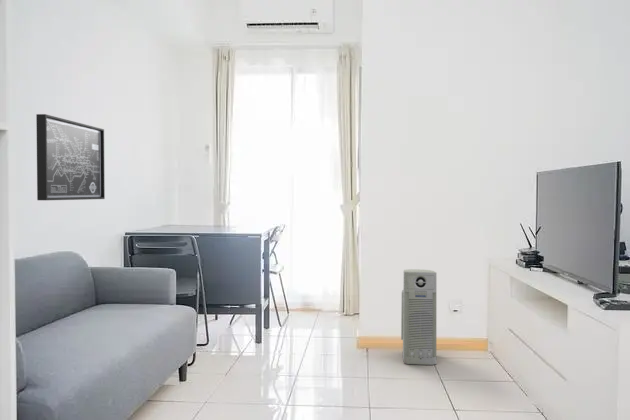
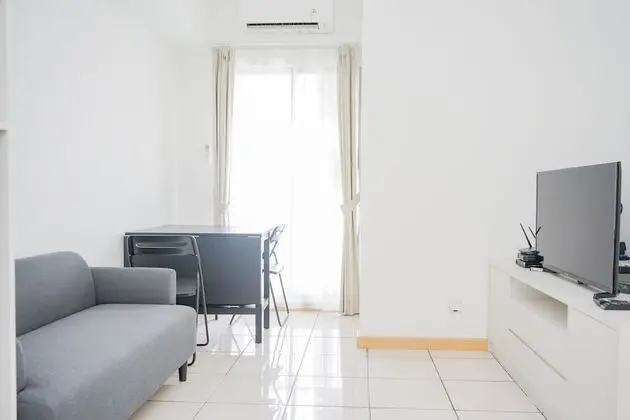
- wall art [35,113,106,201]
- air purifier [400,268,437,366]
